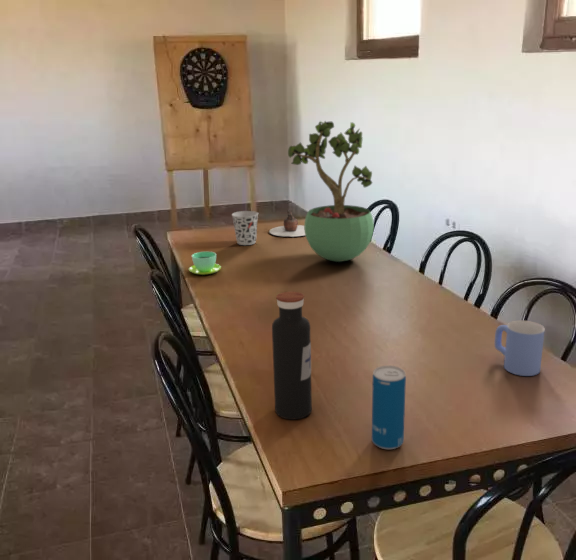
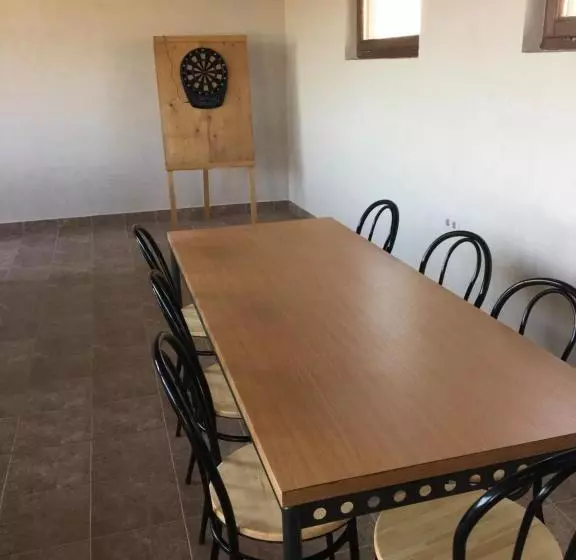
- cup [231,210,259,246]
- water bottle [271,291,313,420]
- teapot [268,209,306,238]
- cup [188,251,222,276]
- beverage can [371,365,407,450]
- mug [494,320,546,377]
- potted plant [287,120,375,263]
